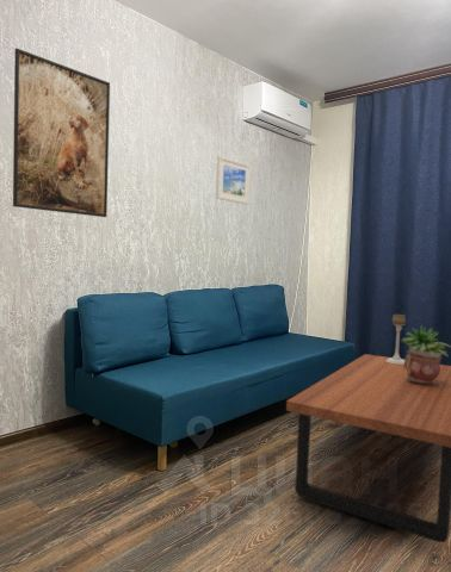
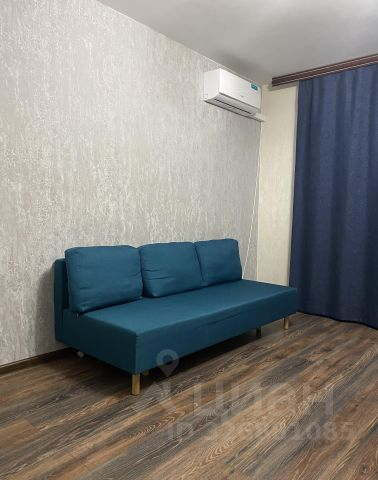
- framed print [12,48,111,218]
- coffee table [285,353,451,543]
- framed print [215,155,252,206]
- potted plant [400,325,451,384]
- candle holder [387,313,407,365]
